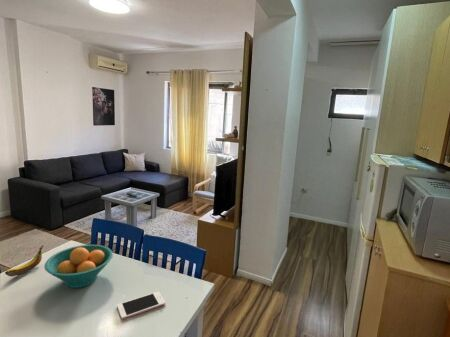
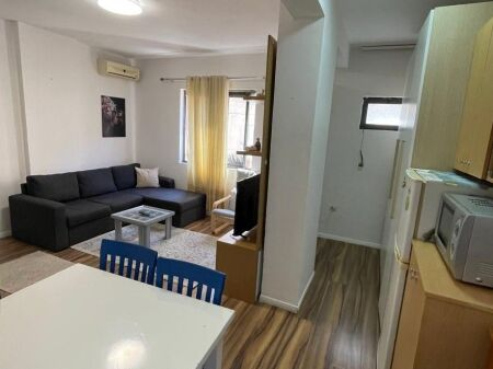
- cell phone [116,291,166,320]
- fruit bowl [43,244,114,289]
- banana [4,244,44,277]
